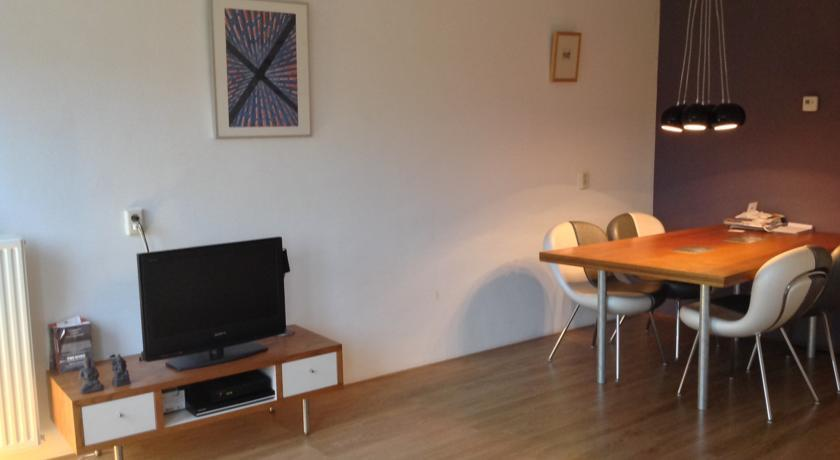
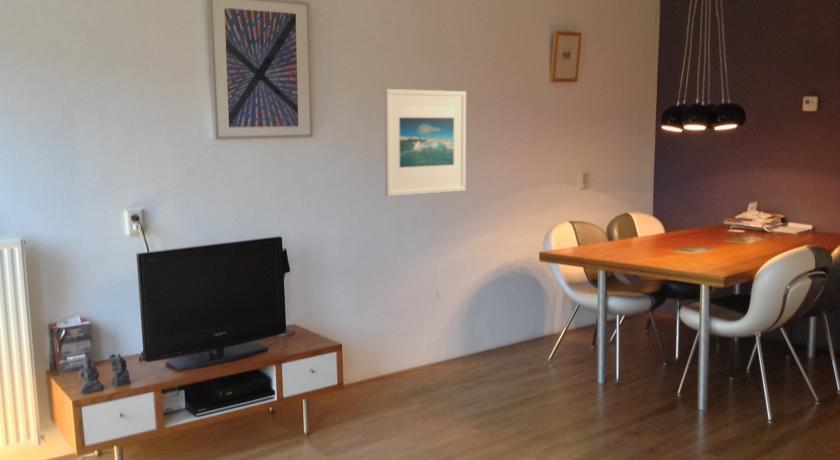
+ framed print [384,88,467,197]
